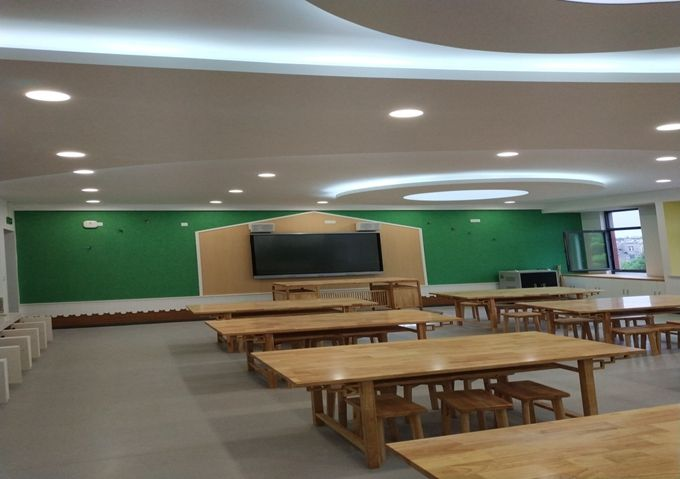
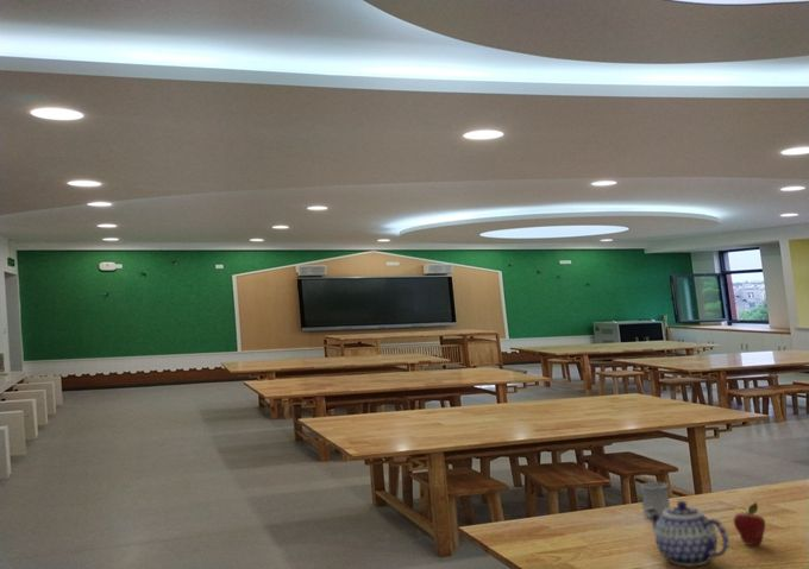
+ cup [640,481,671,519]
+ fruit [733,501,766,546]
+ teapot [645,500,730,568]
